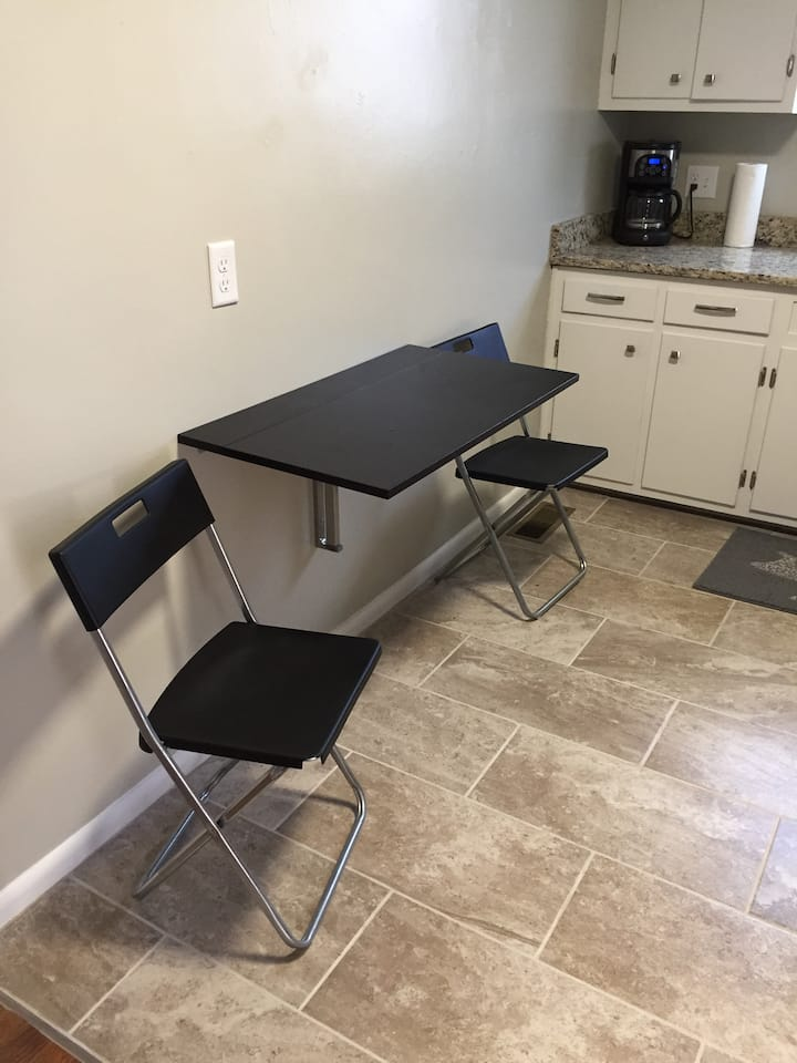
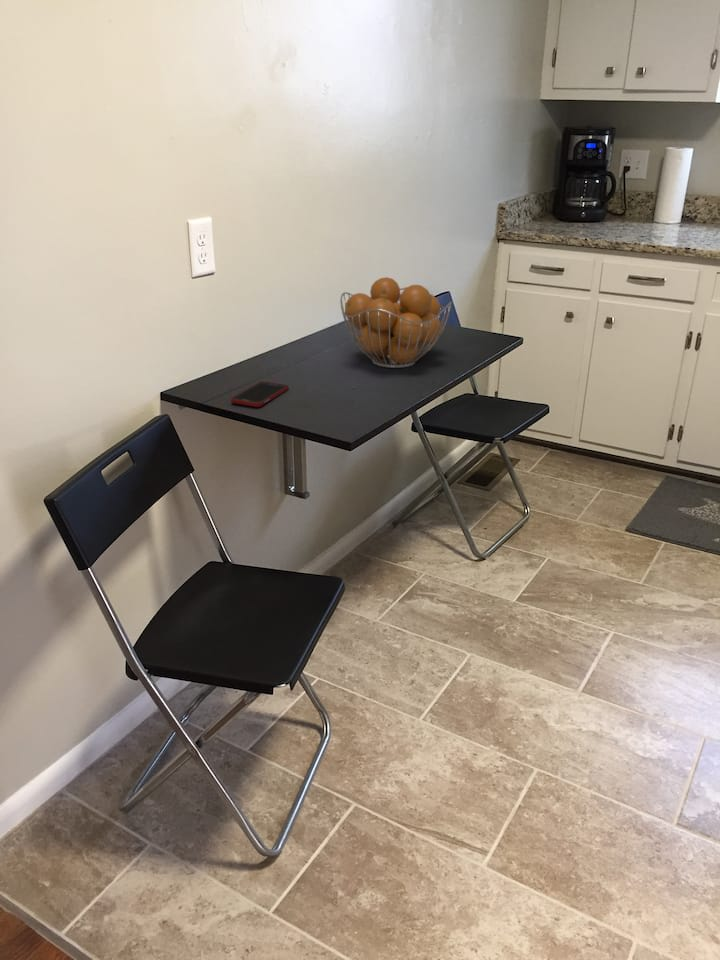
+ cell phone [230,380,290,408]
+ fruit basket [339,276,453,369]
